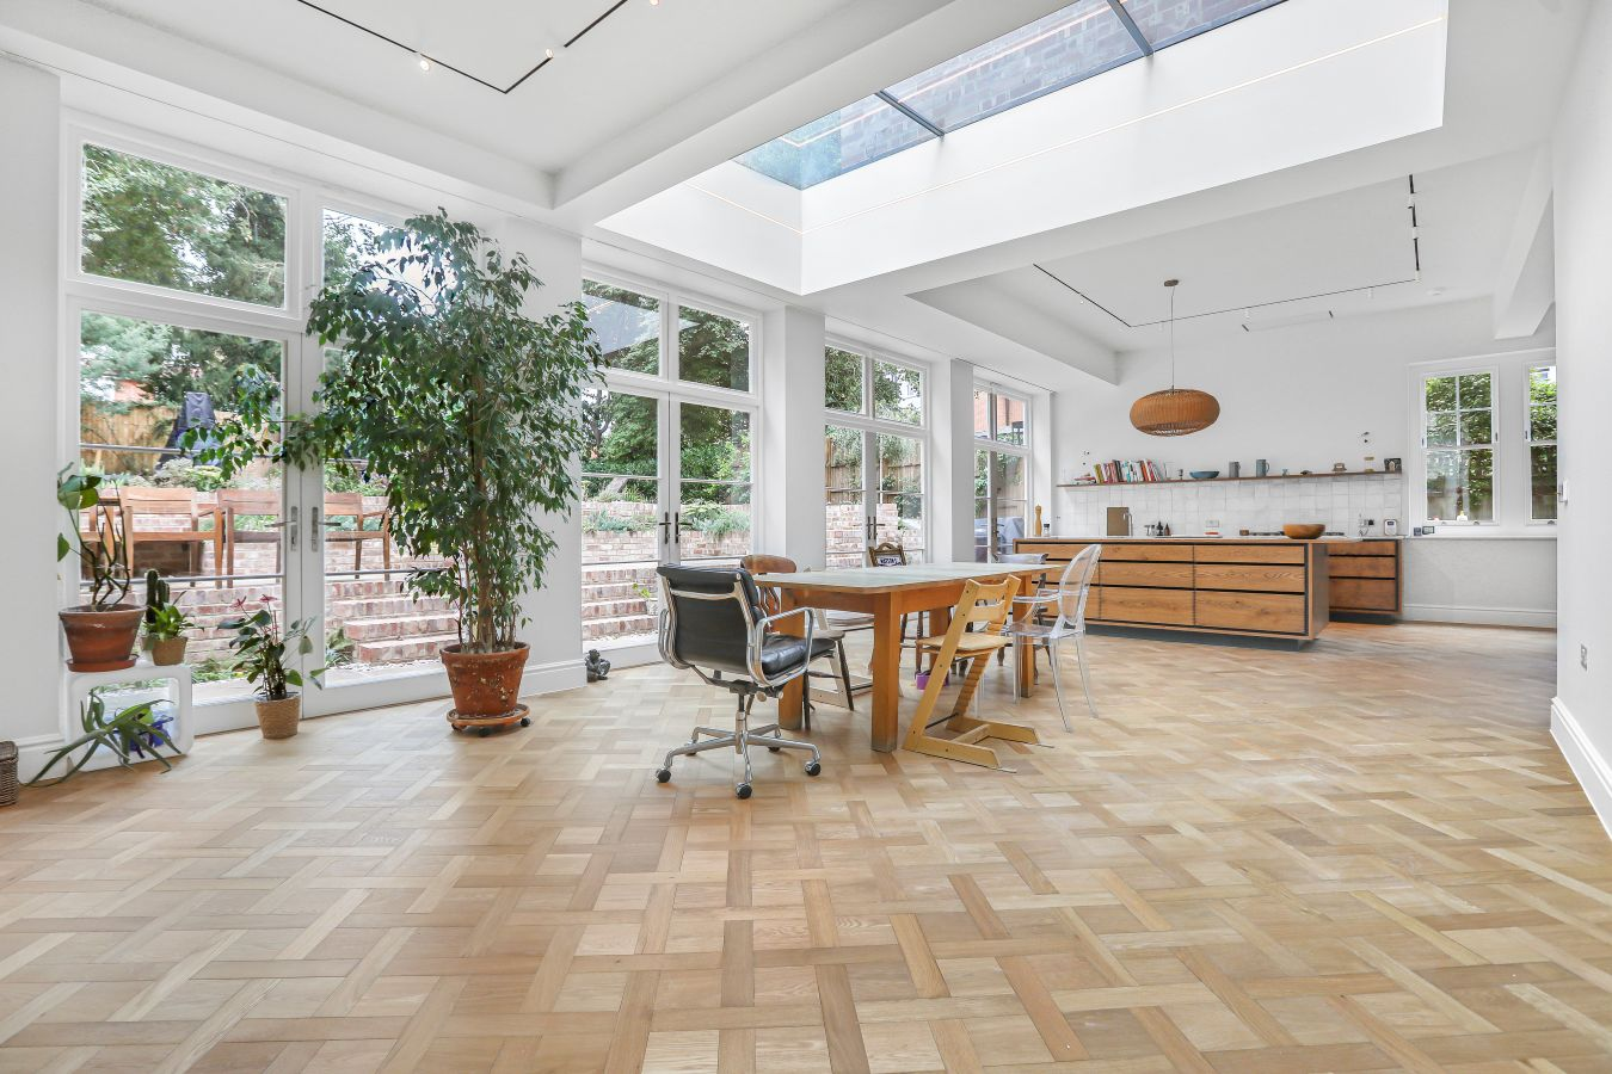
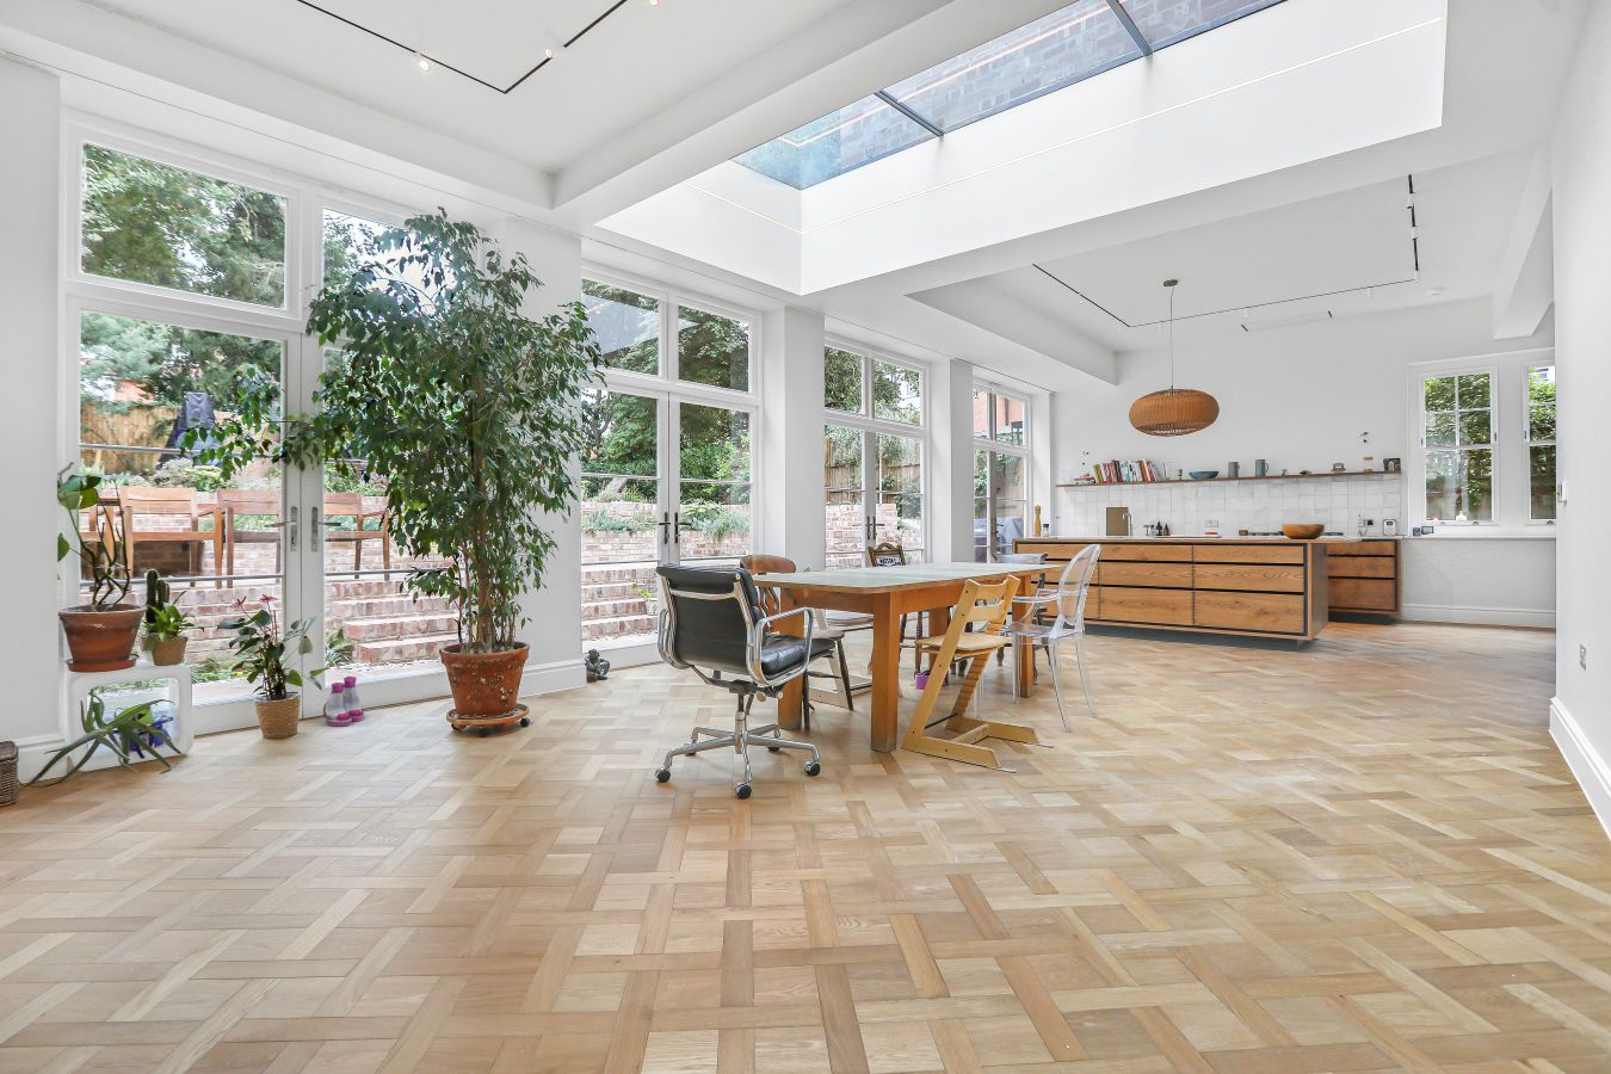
+ boots [322,675,366,726]
